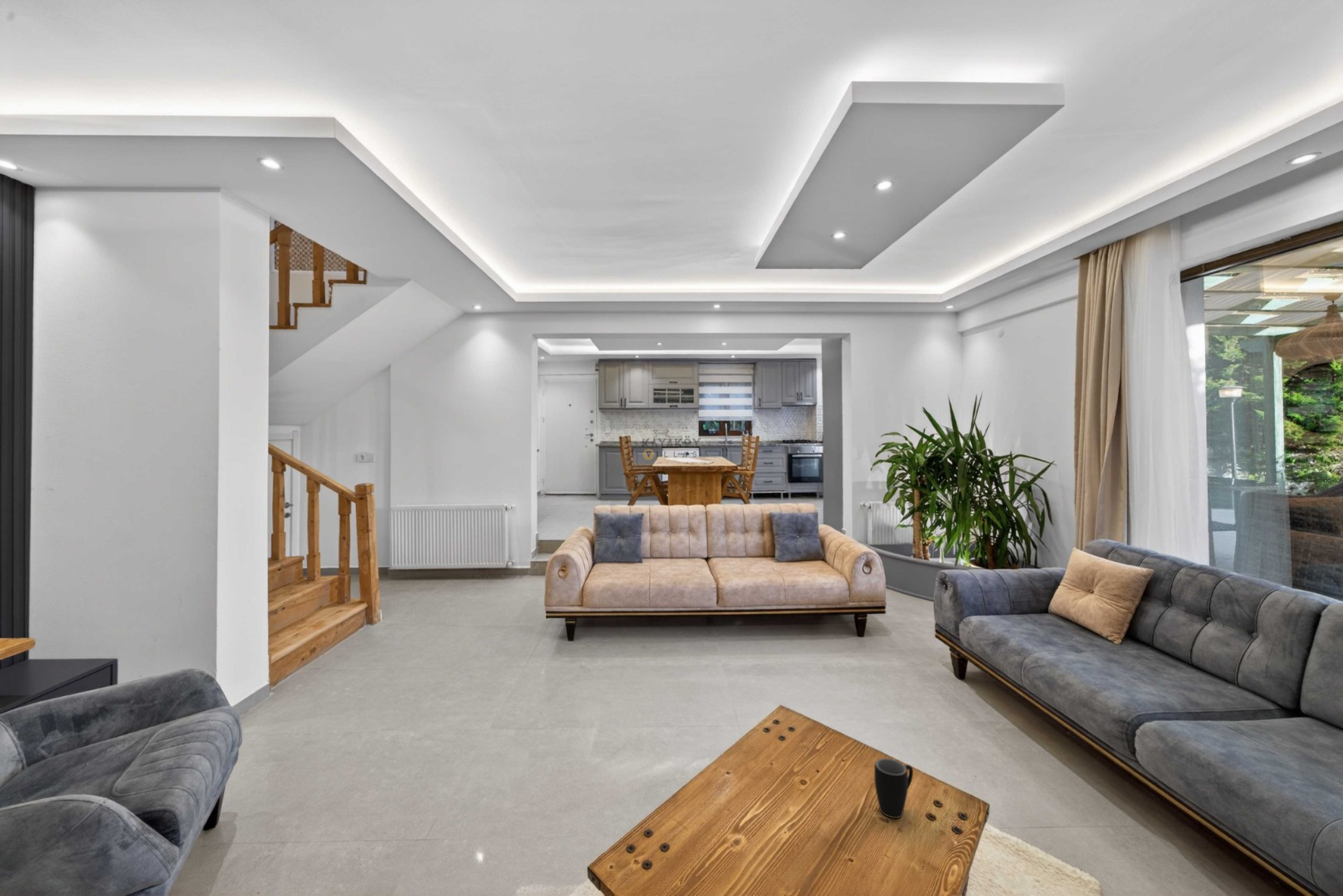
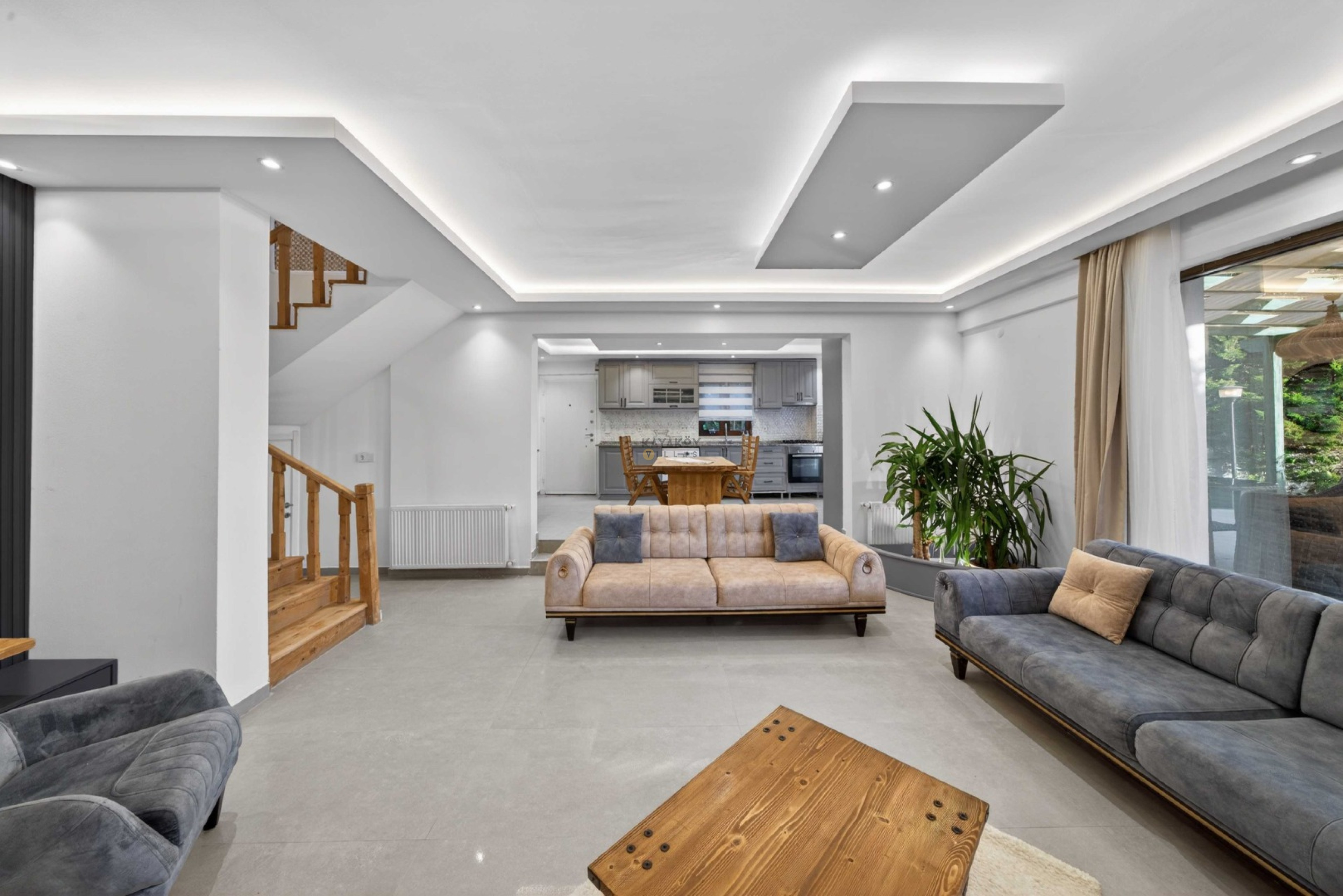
- mug [874,758,914,818]
